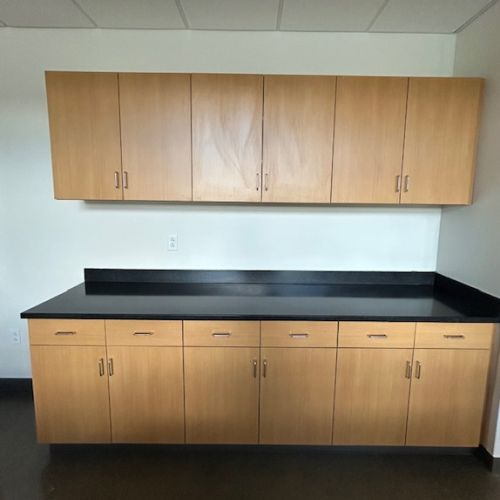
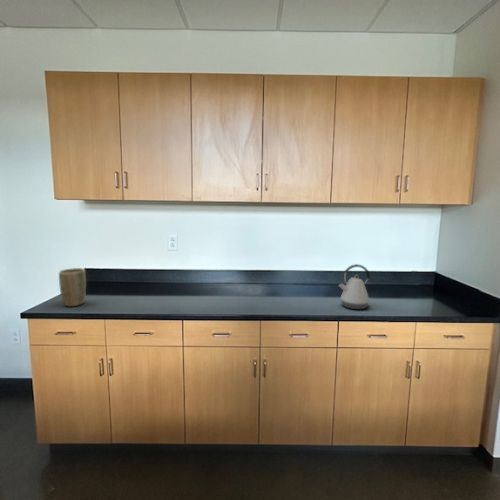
+ kettle [338,263,371,310]
+ plant pot [58,267,87,307]
